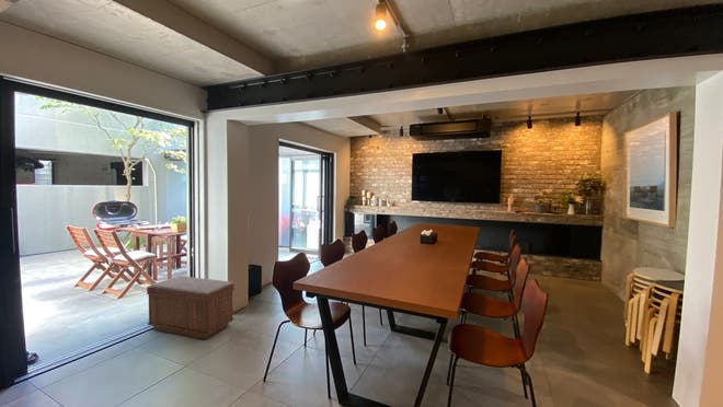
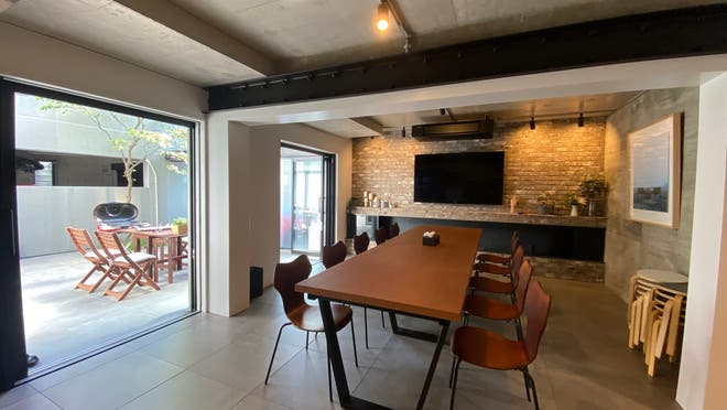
- bench [146,276,236,340]
